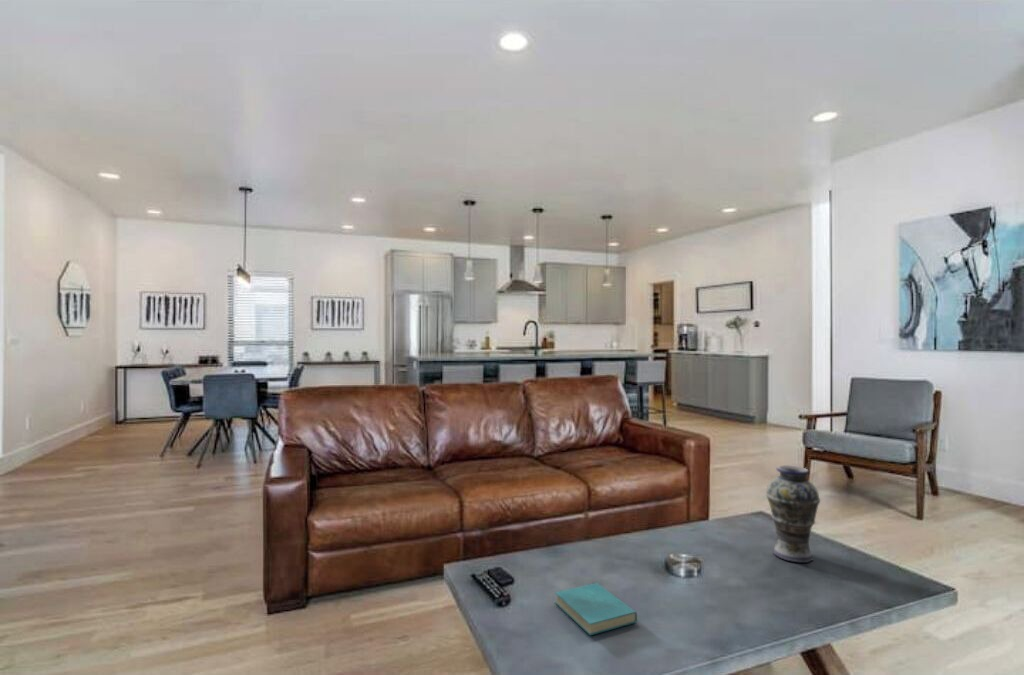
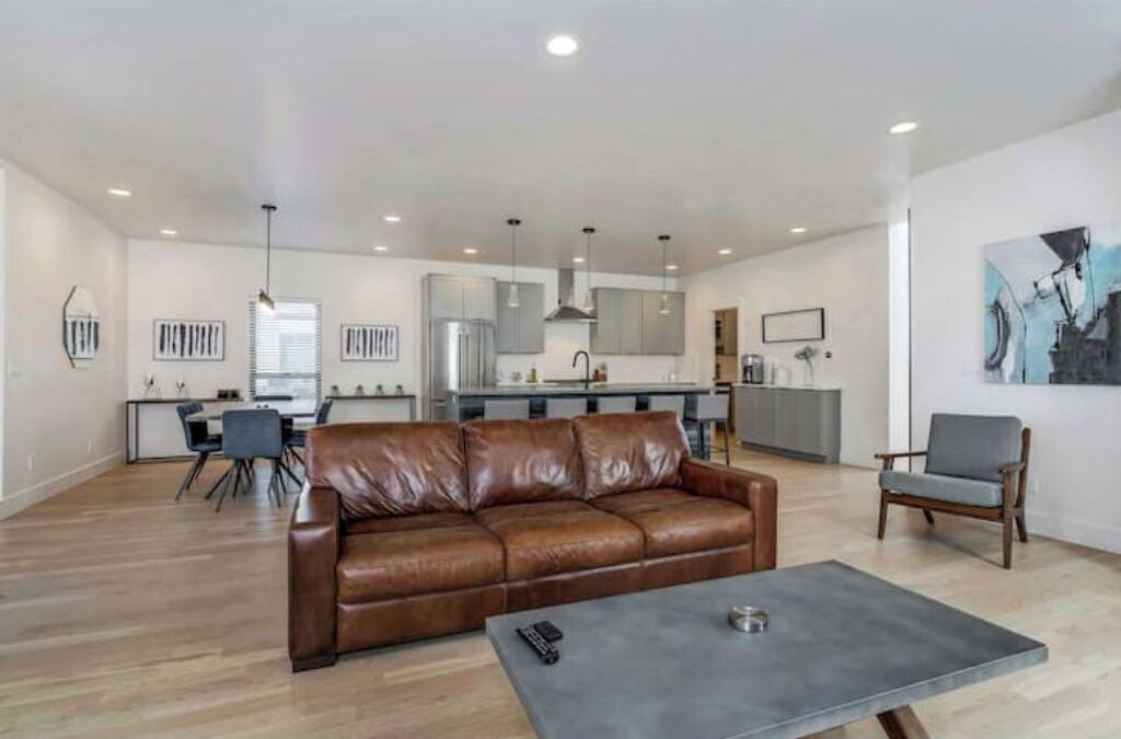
- vase [765,464,821,564]
- book [554,582,638,636]
